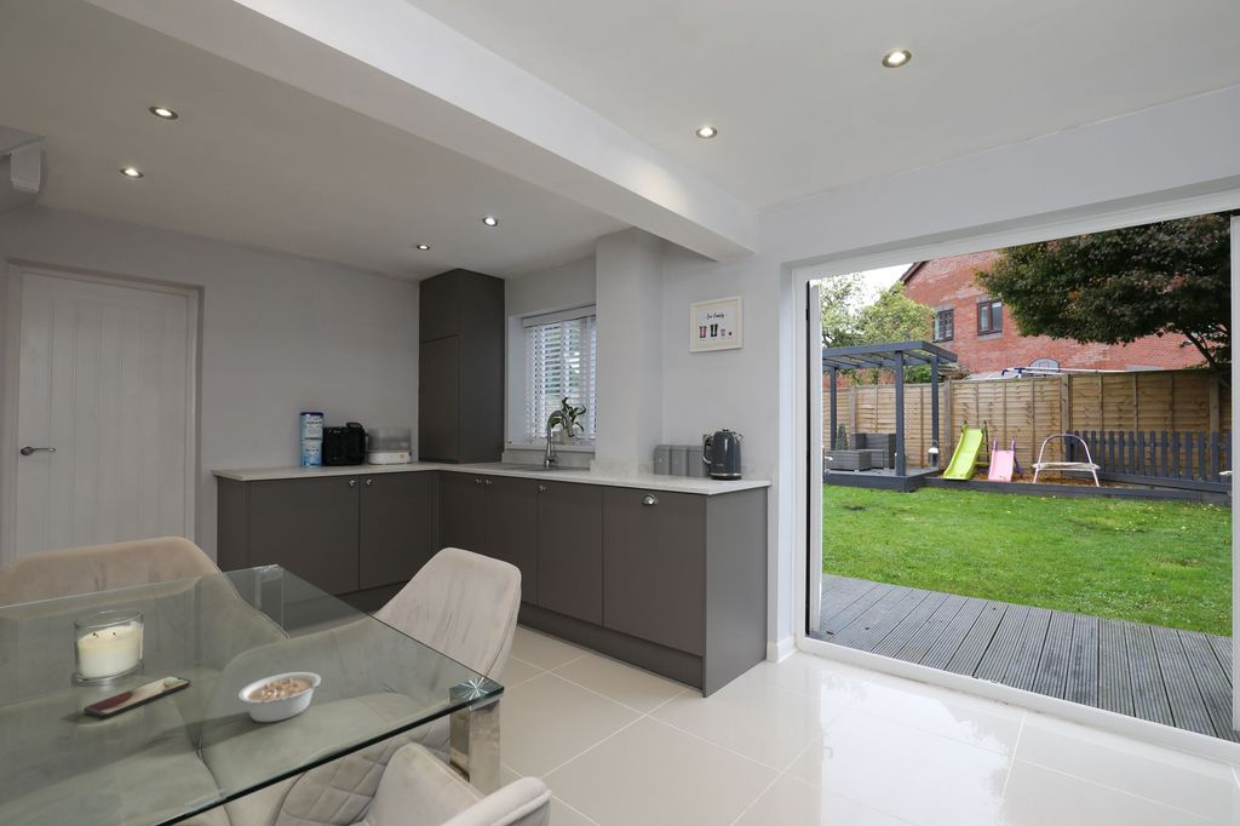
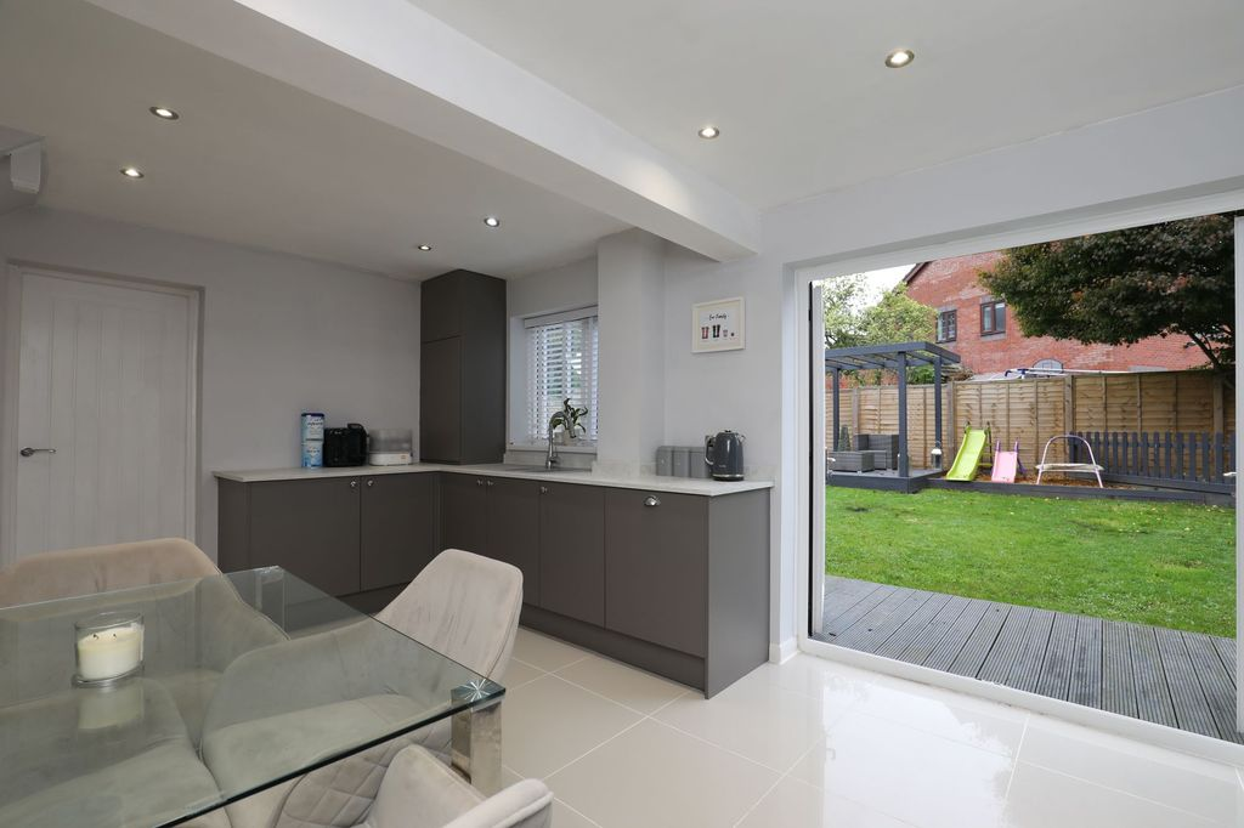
- smartphone [82,675,193,719]
- legume [237,671,331,723]
